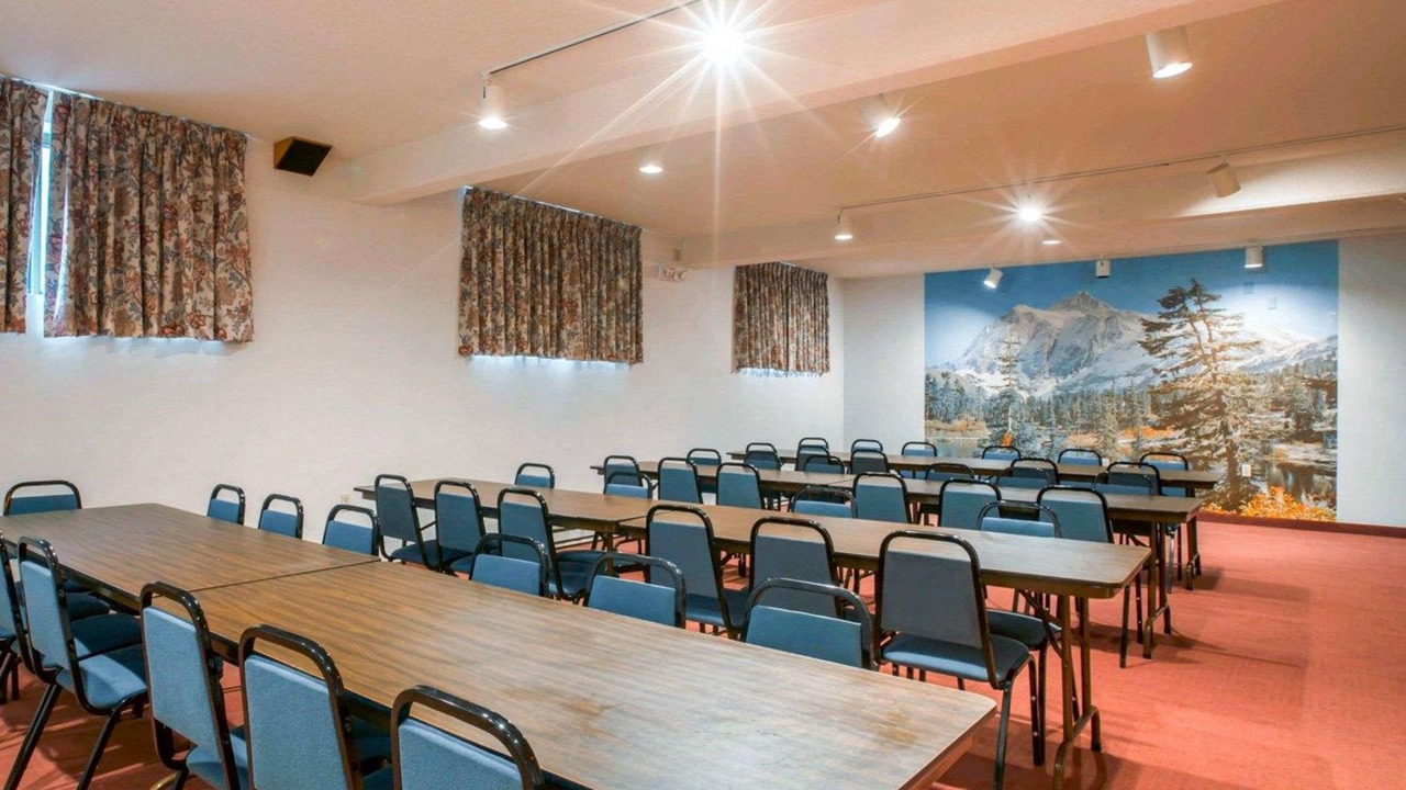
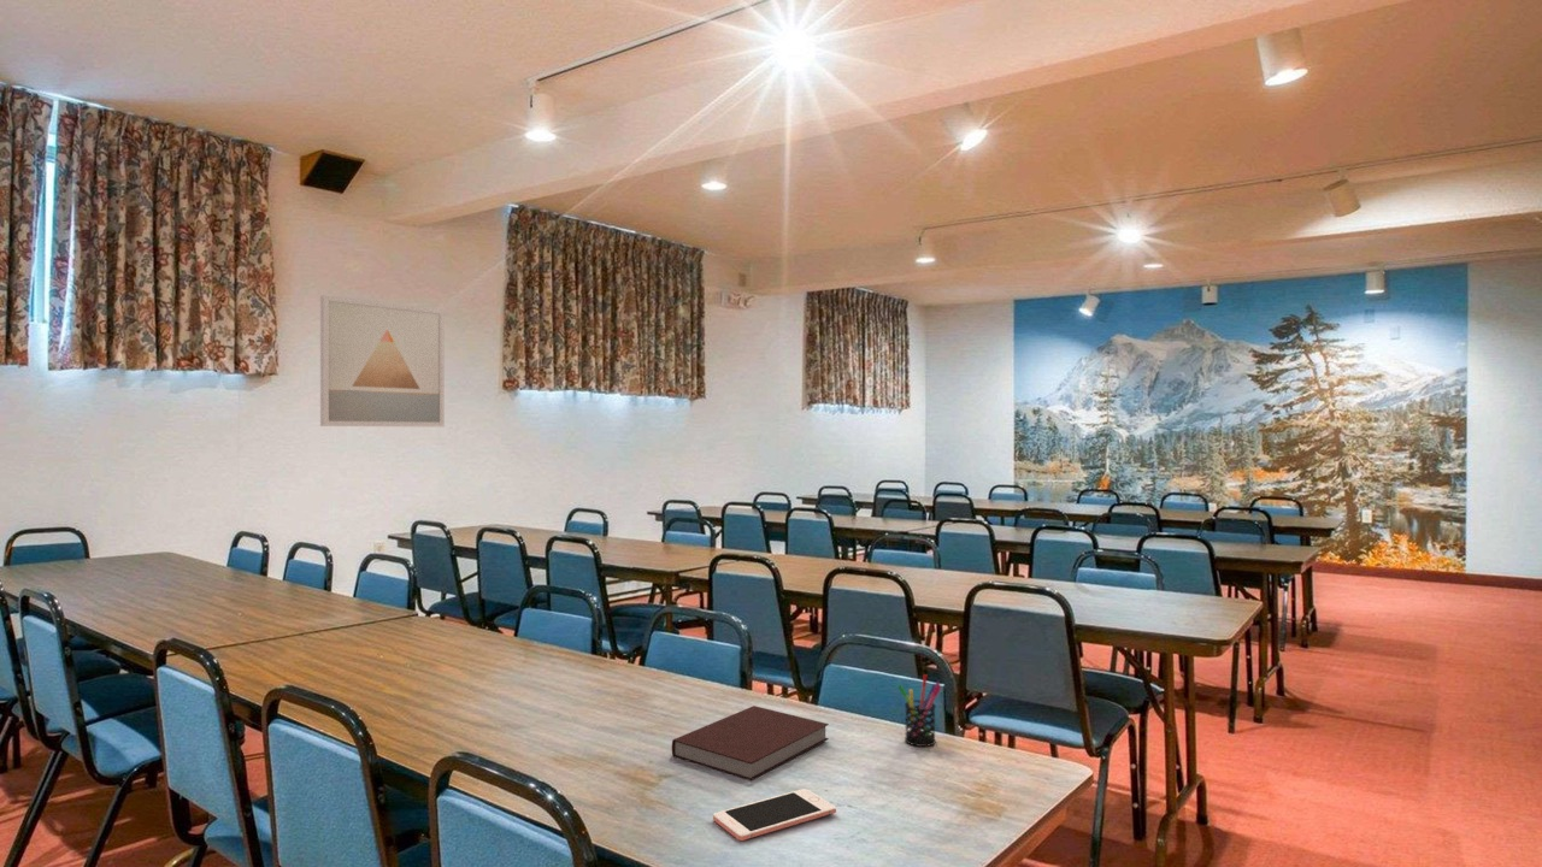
+ notebook [671,704,830,782]
+ wall art [319,294,446,427]
+ cell phone [712,788,837,842]
+ pen holder [897,673,942,748]
